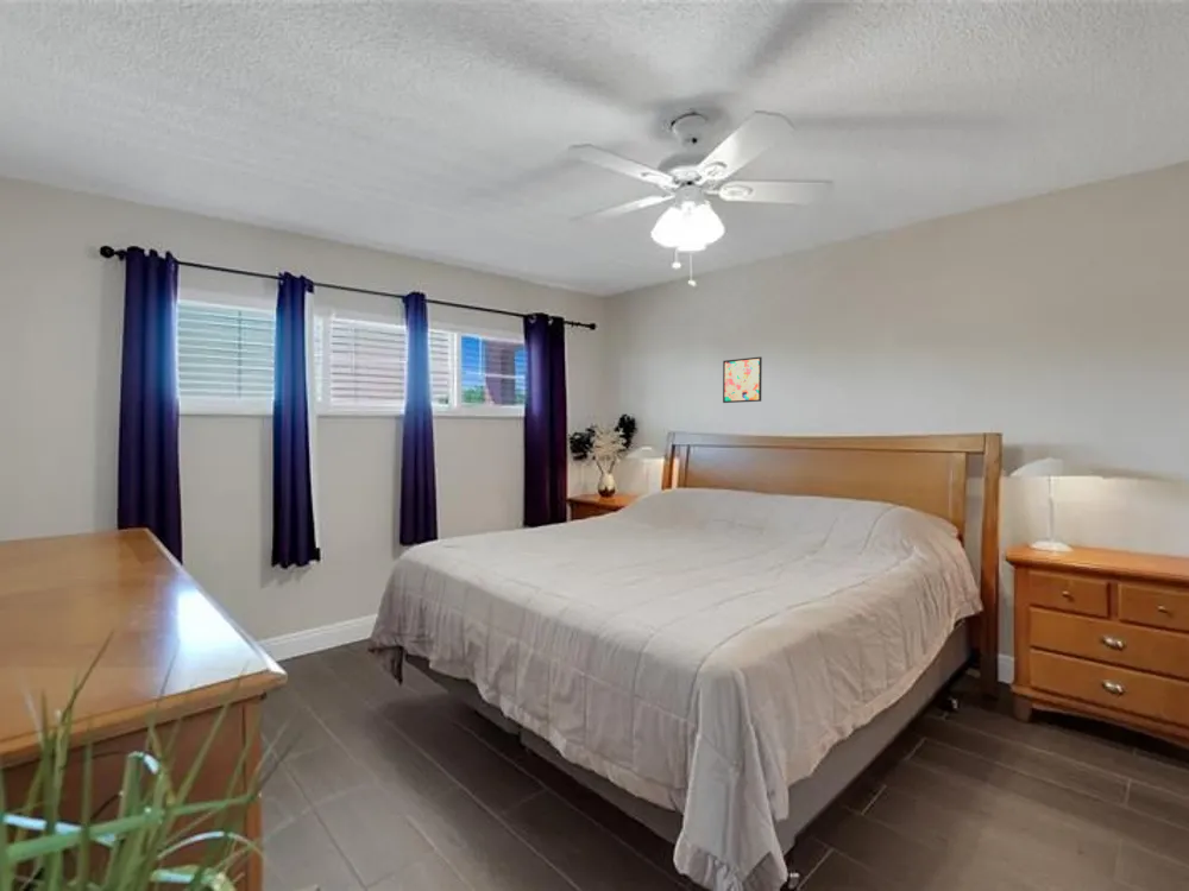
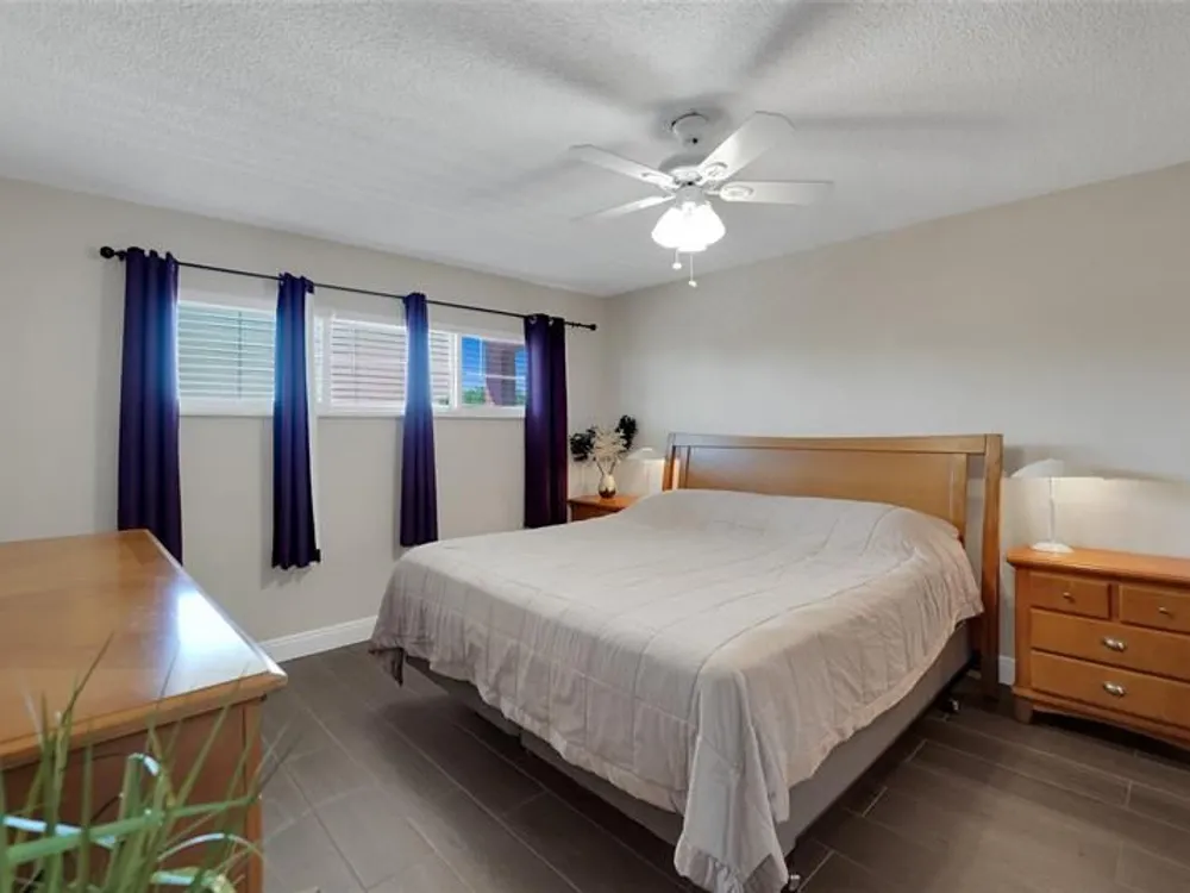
- wall art [722,355,763,404]
